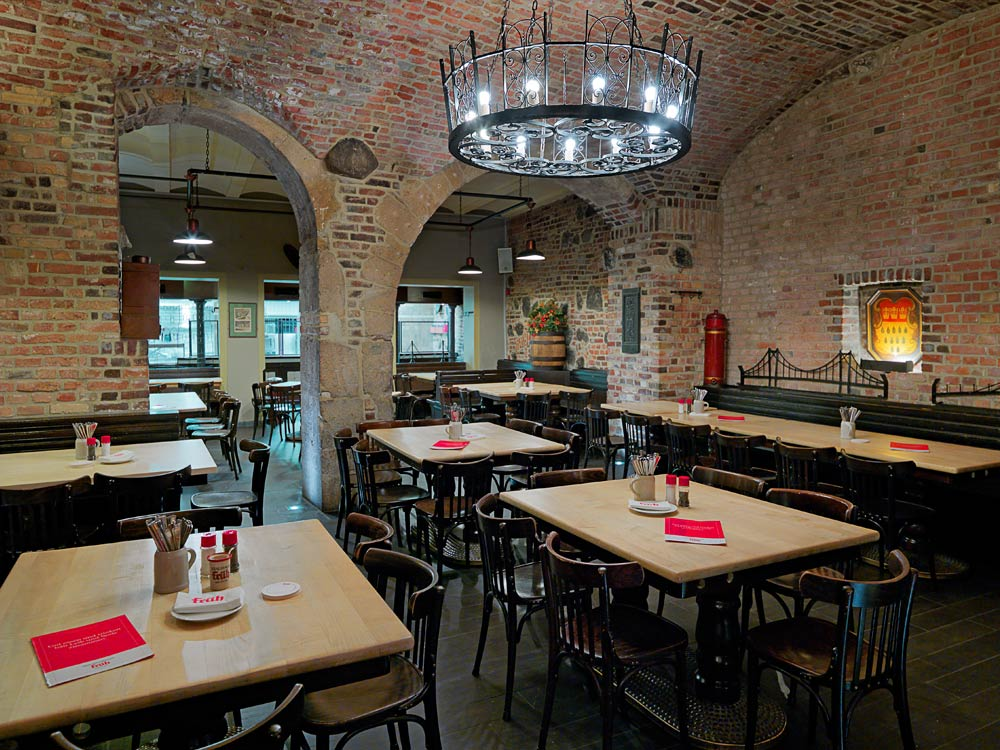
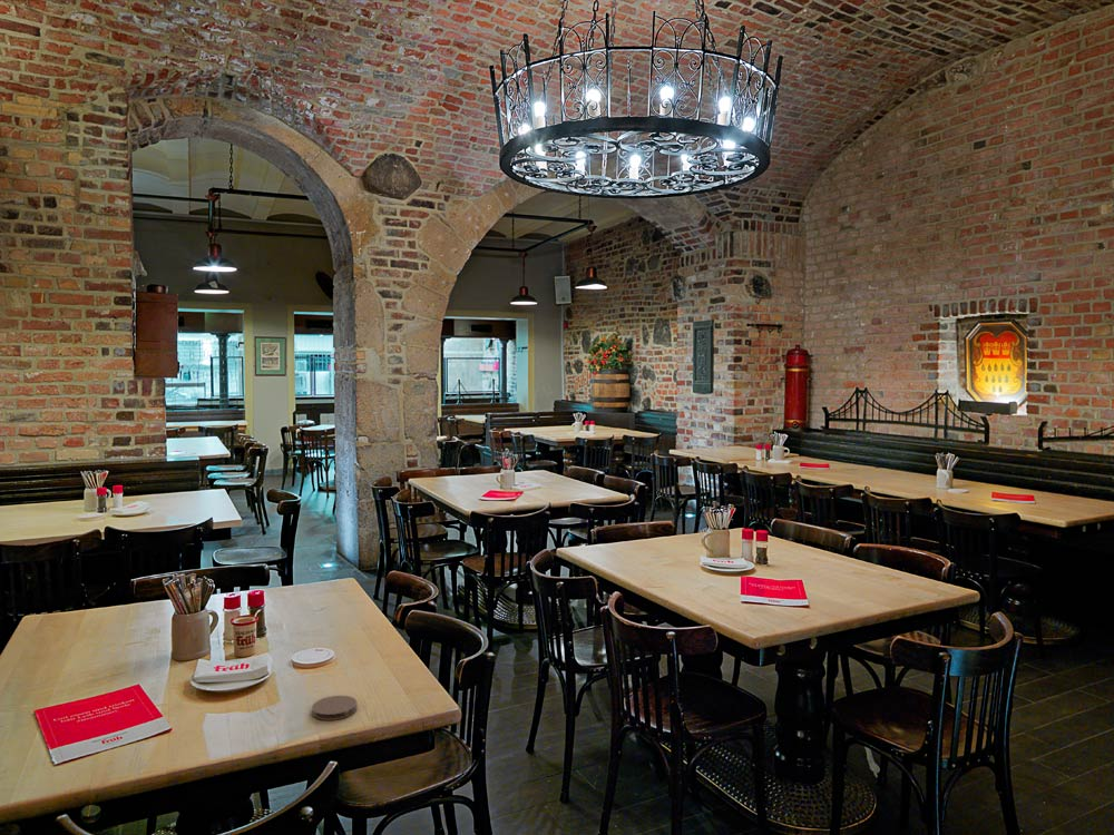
+ coaster [311,695,358,721]
